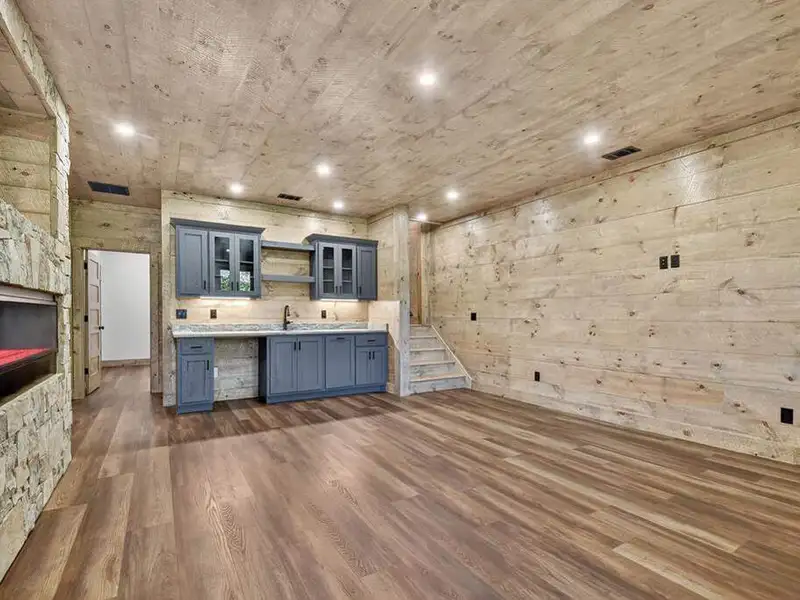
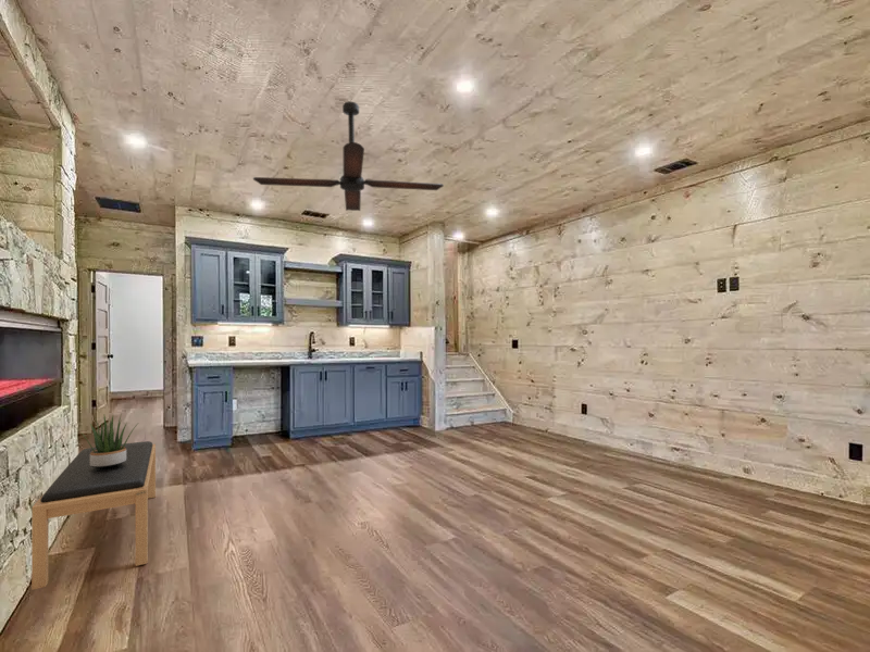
+ potted plant [73,413,138,468]
+ bench [30,440,157,591]
+ ceiling fan [252,100,445,212]
